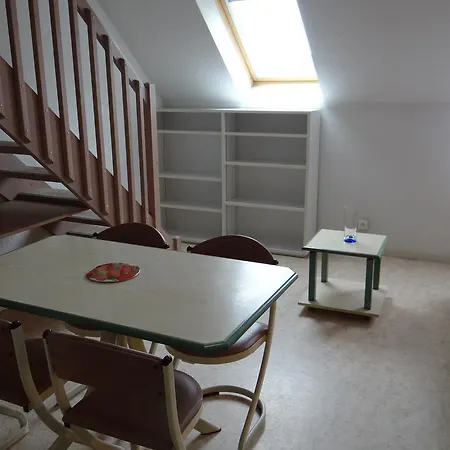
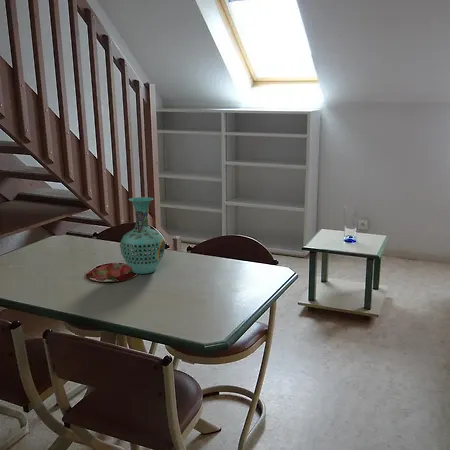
+ vase [119,196,166,275]
